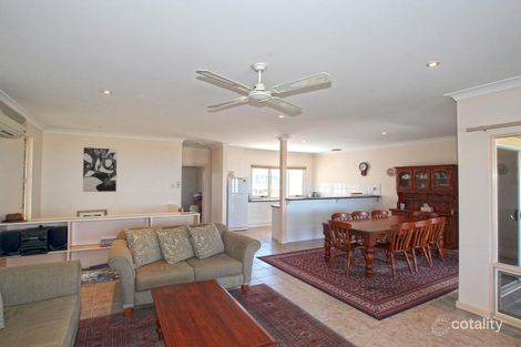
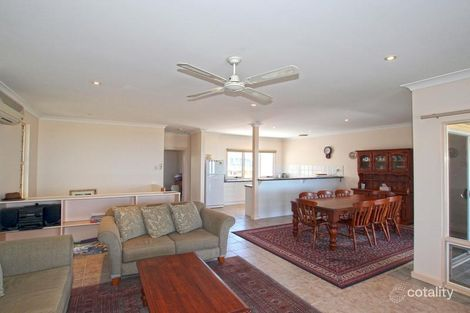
- wall art [82,146,118,193]
